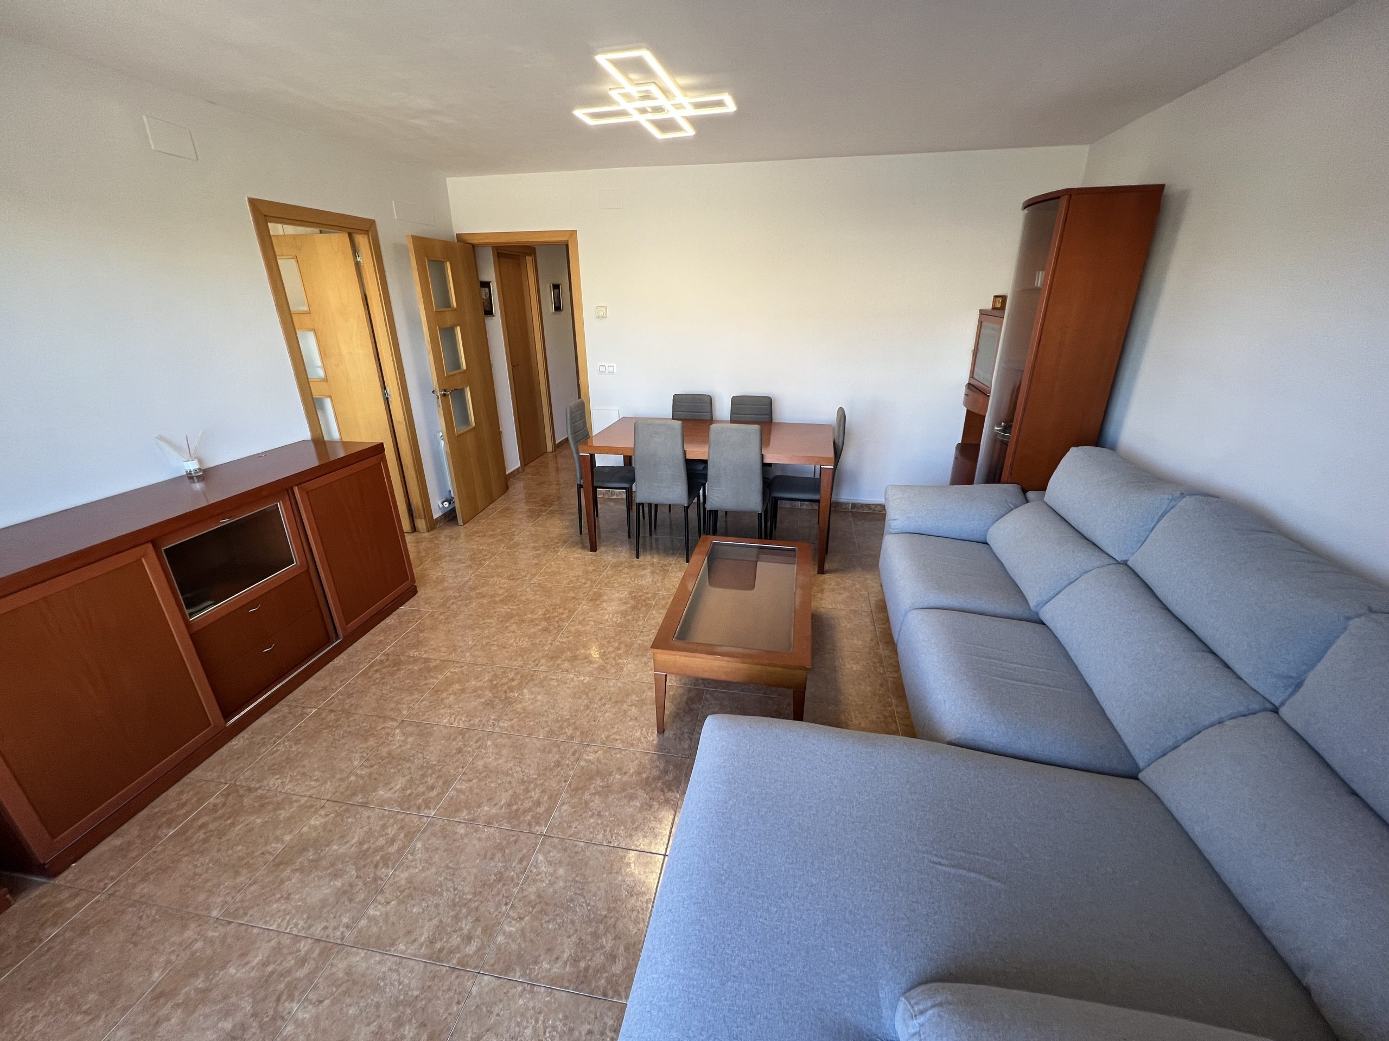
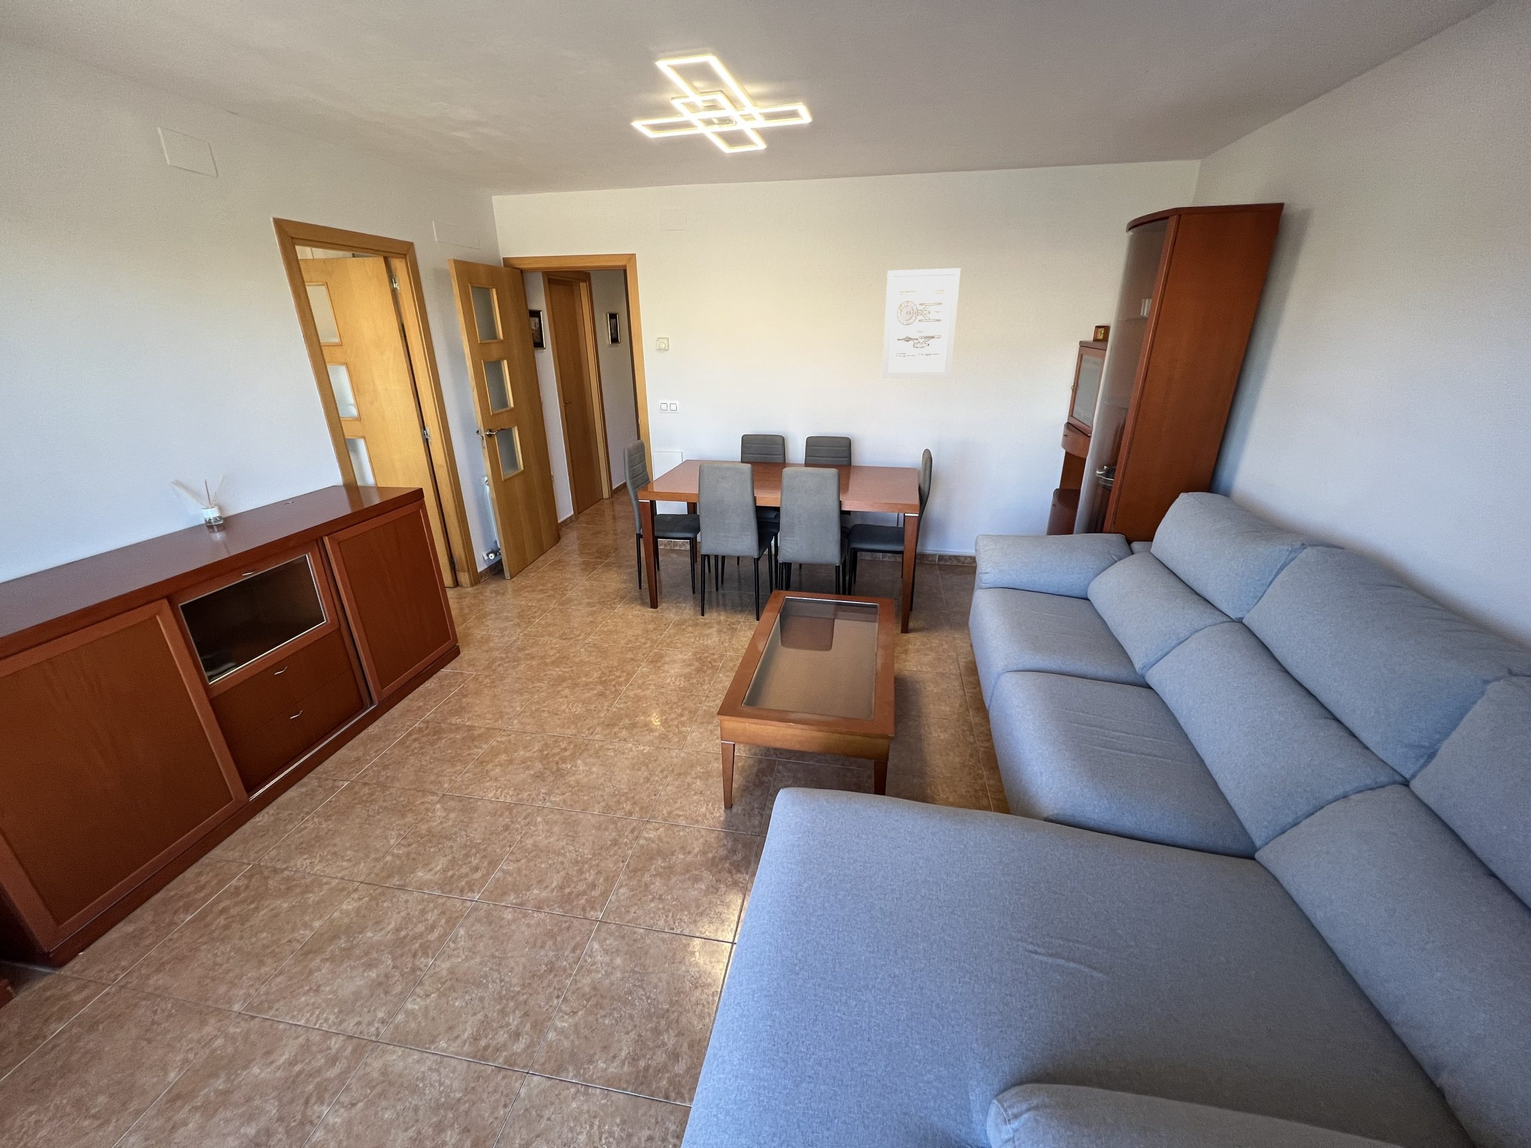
+ wall art [881,268,961,379]
